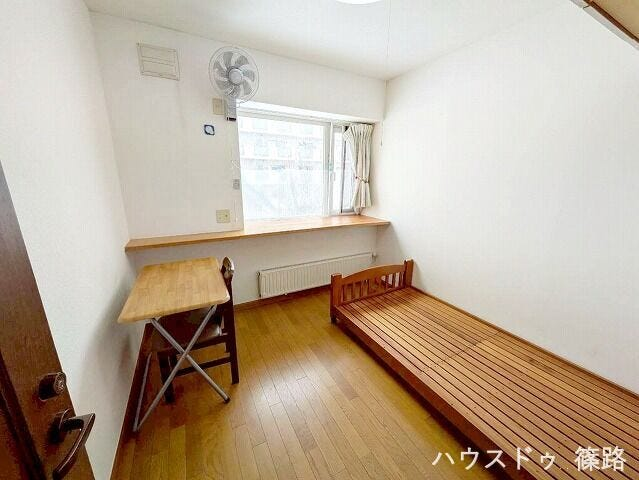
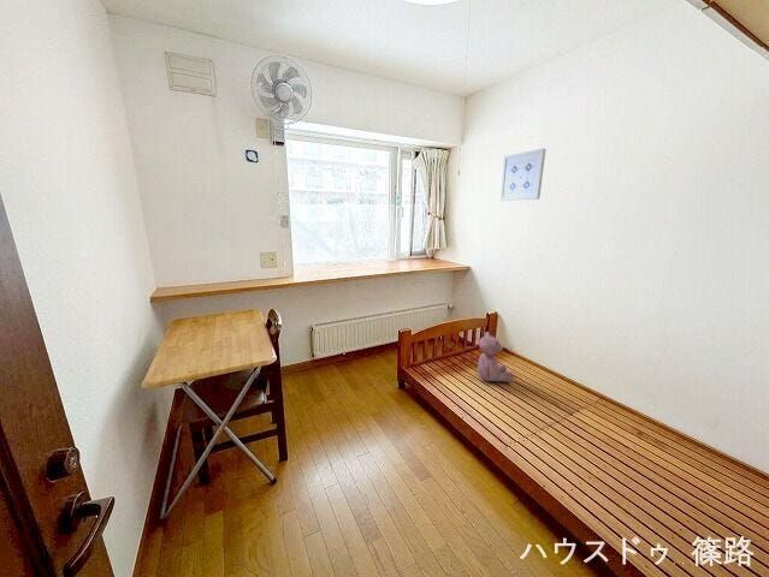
+ teddy bear [477,331,514,383]
+ wall art [498,148,546,202]
